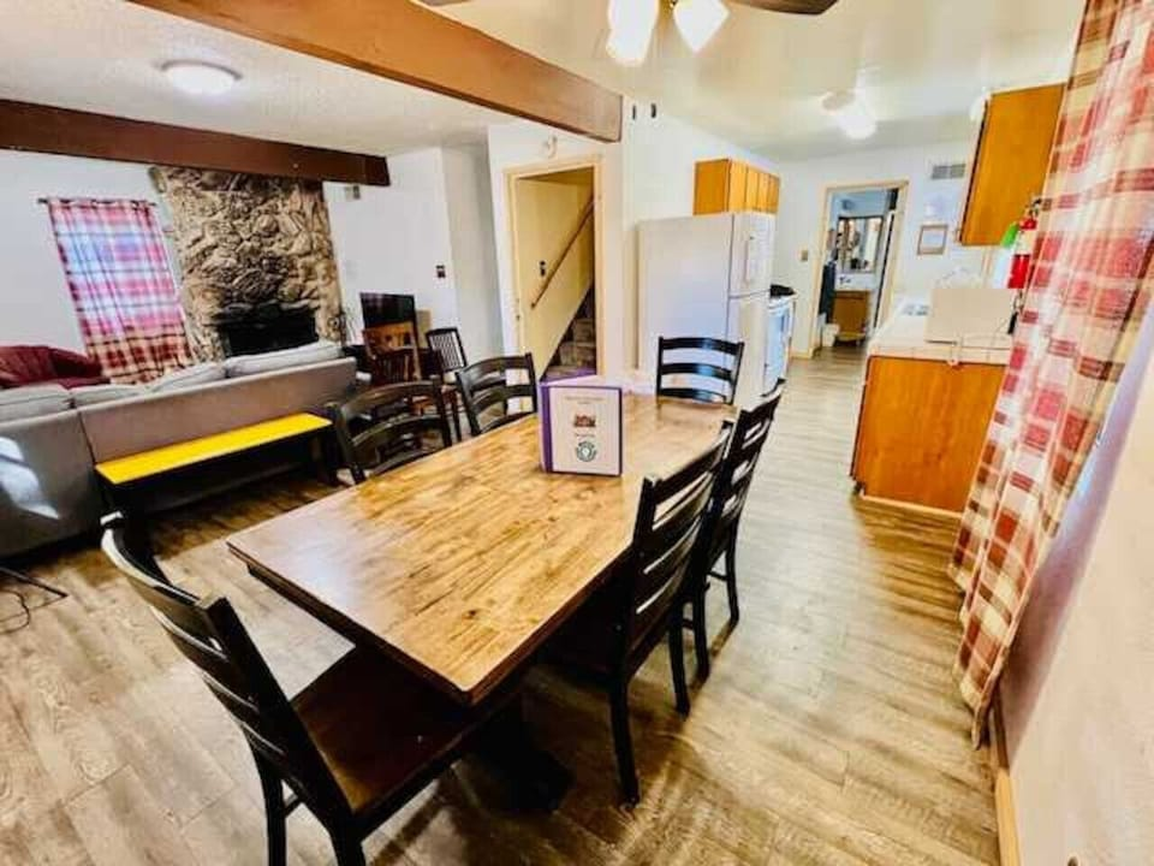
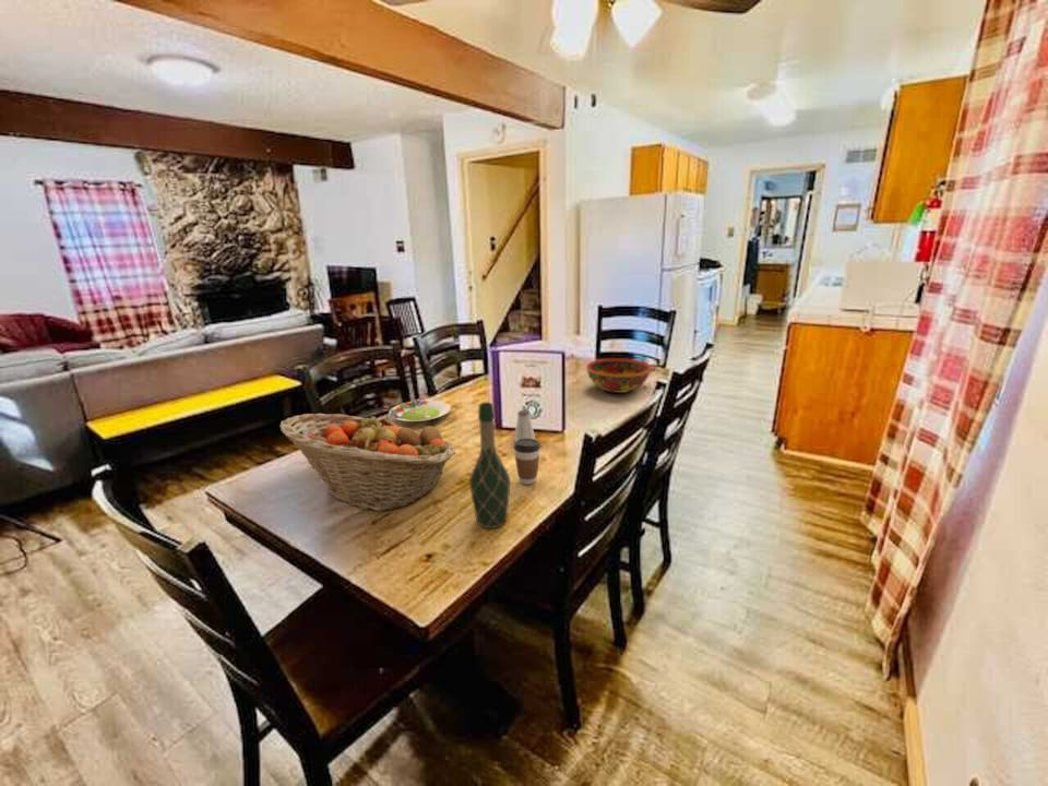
+ fruit basket [278,413,456,512]
+ bowl [585,357,652,394]
+ coffee cup [513,438,541,486]
+ salad plate [388,398,452,422]
+ wine bottle [468,401,511,529]
+ saltshaker [513,408,536,443]
